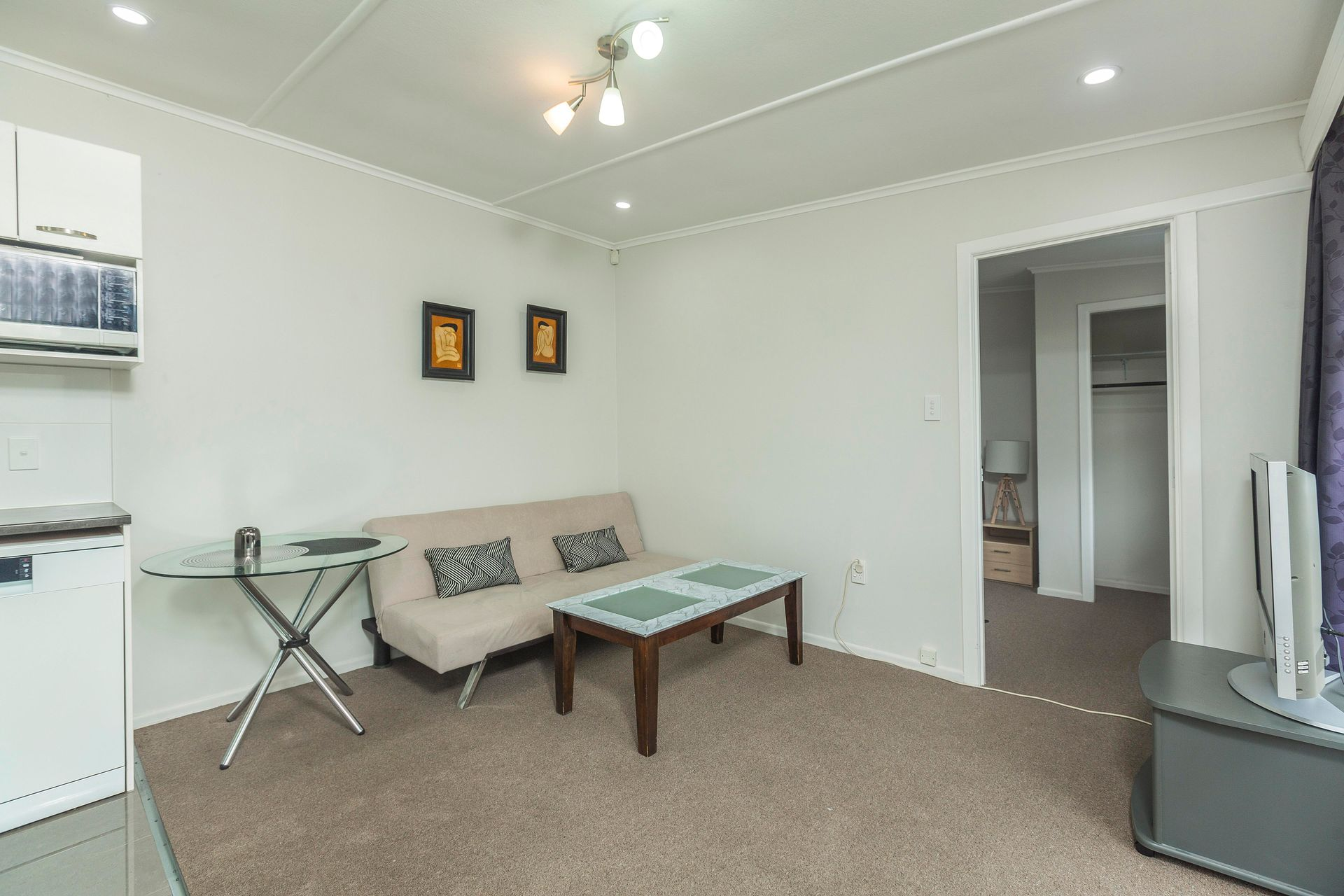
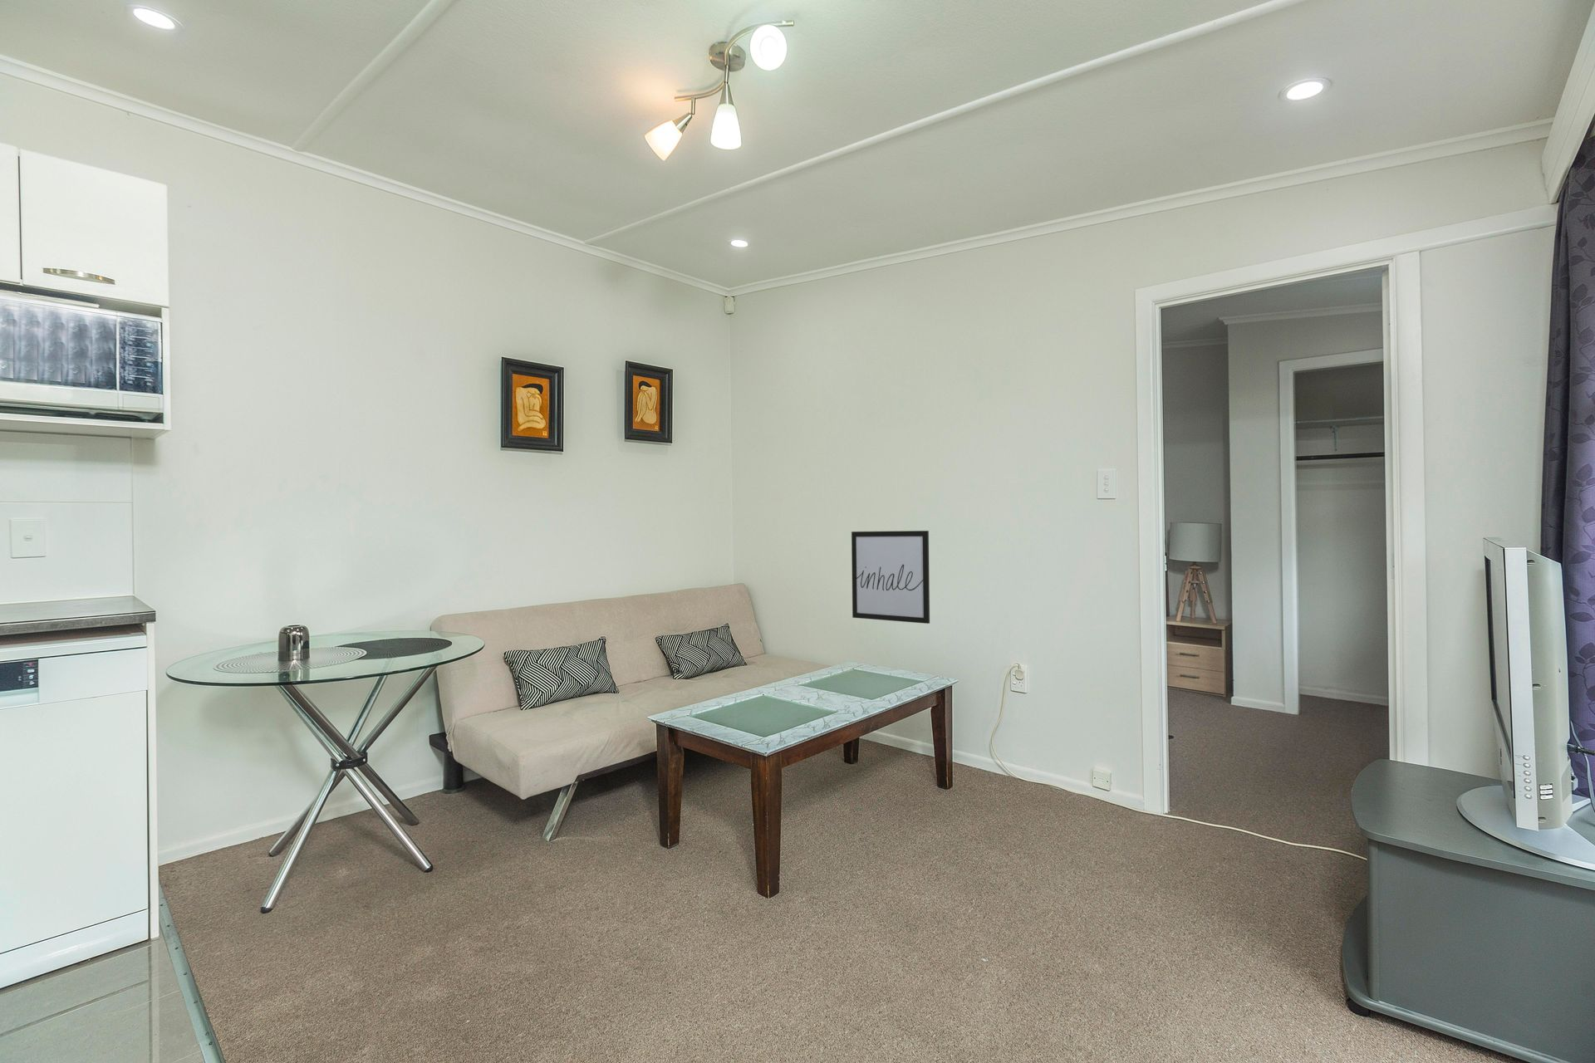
+ wall art [851,530,930,624]
